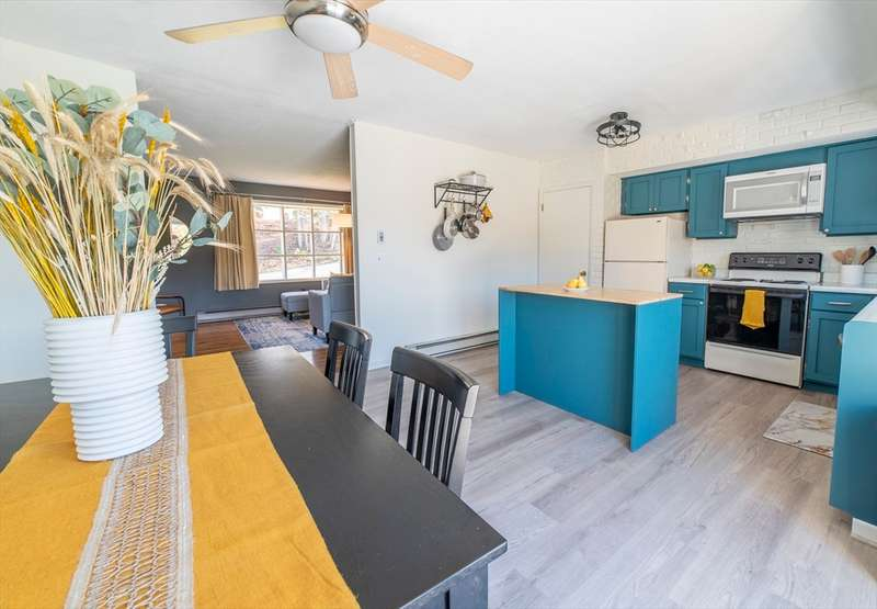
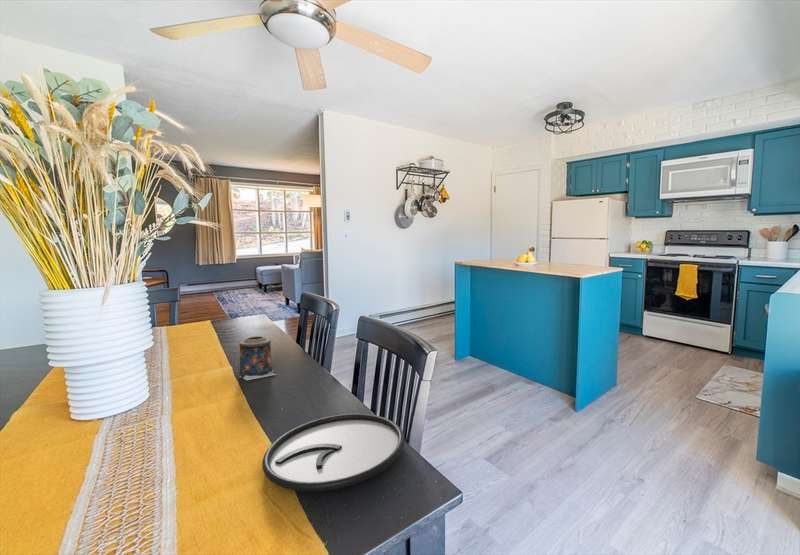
+ candle [238,335,277,381]
+ plate [261,413,406,492]
